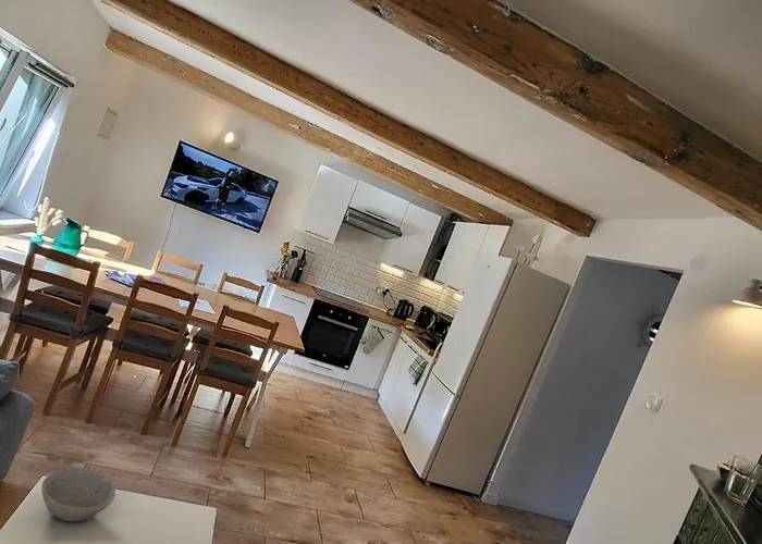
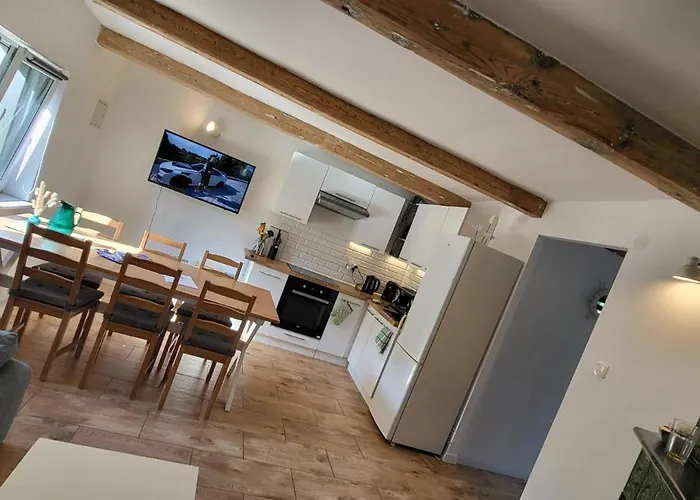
- bowl [40,467,116,522]
